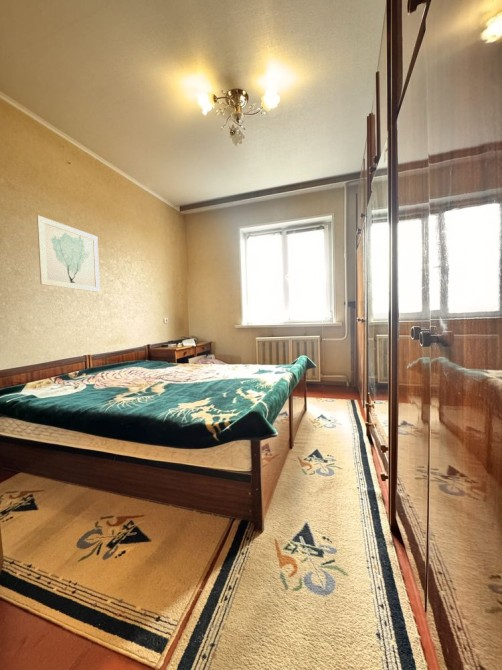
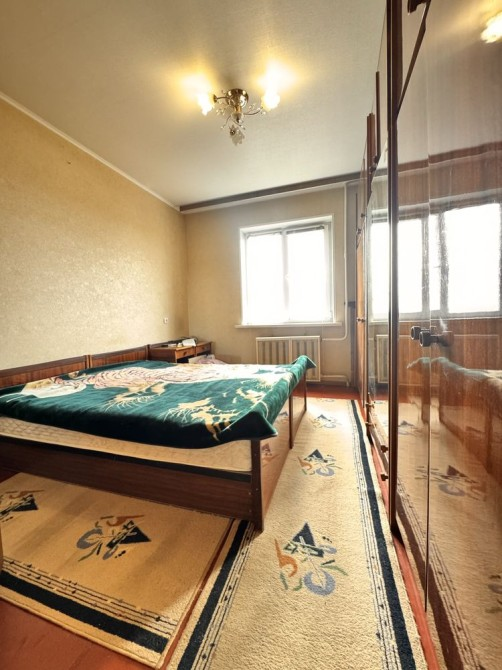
- wall art [36,214,101,293]
